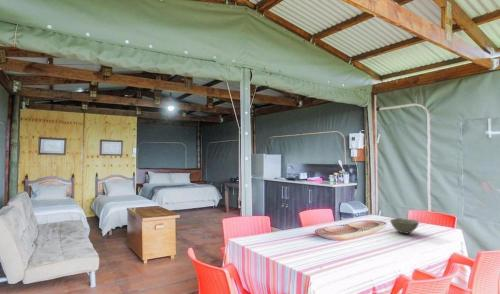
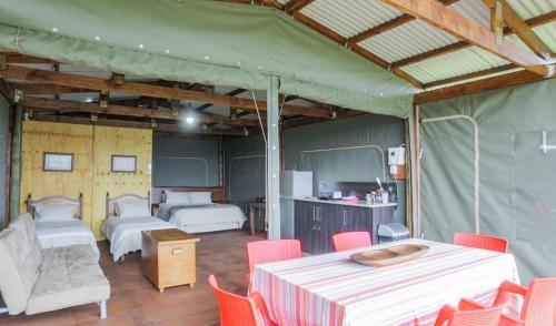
- bowl [389,217,420,235]
